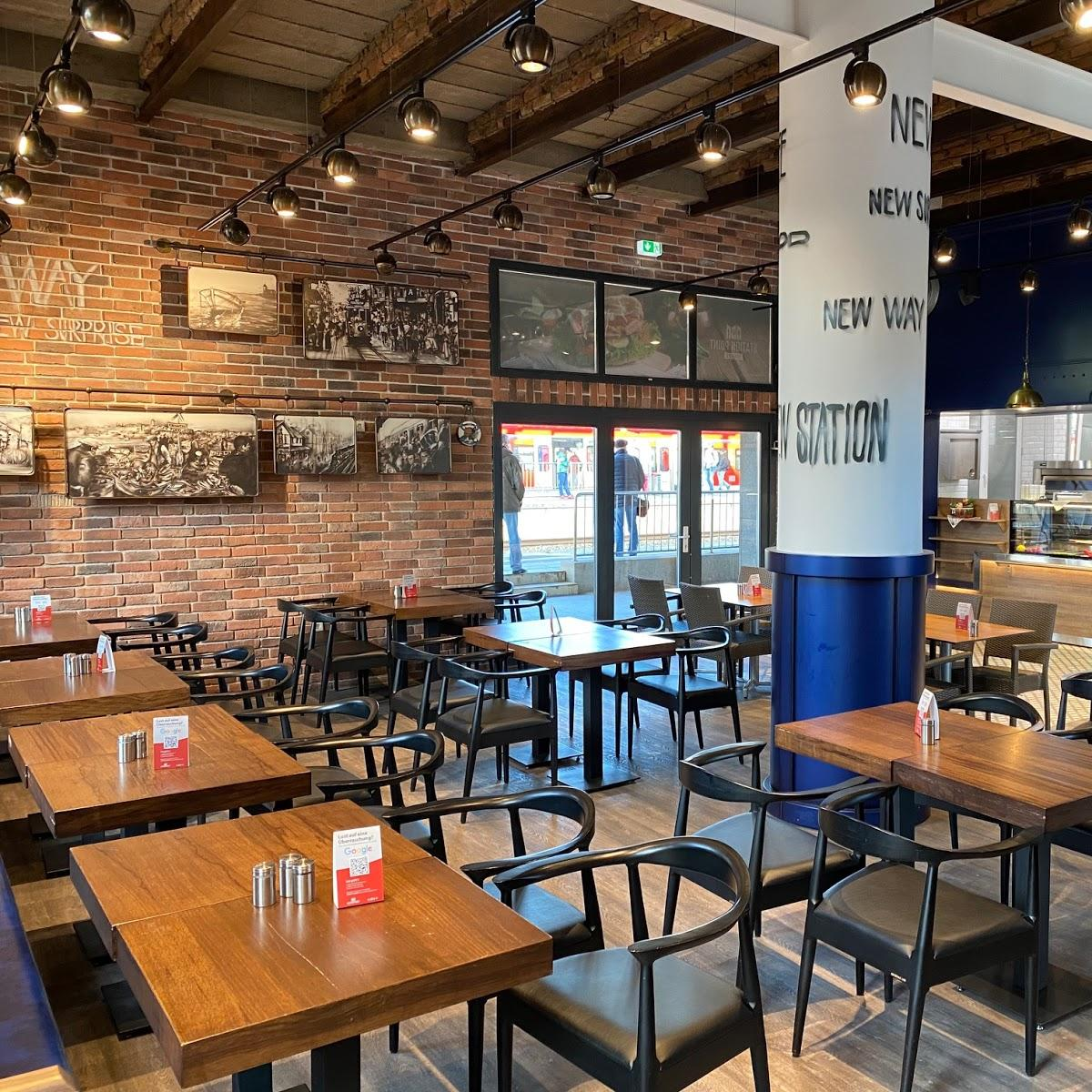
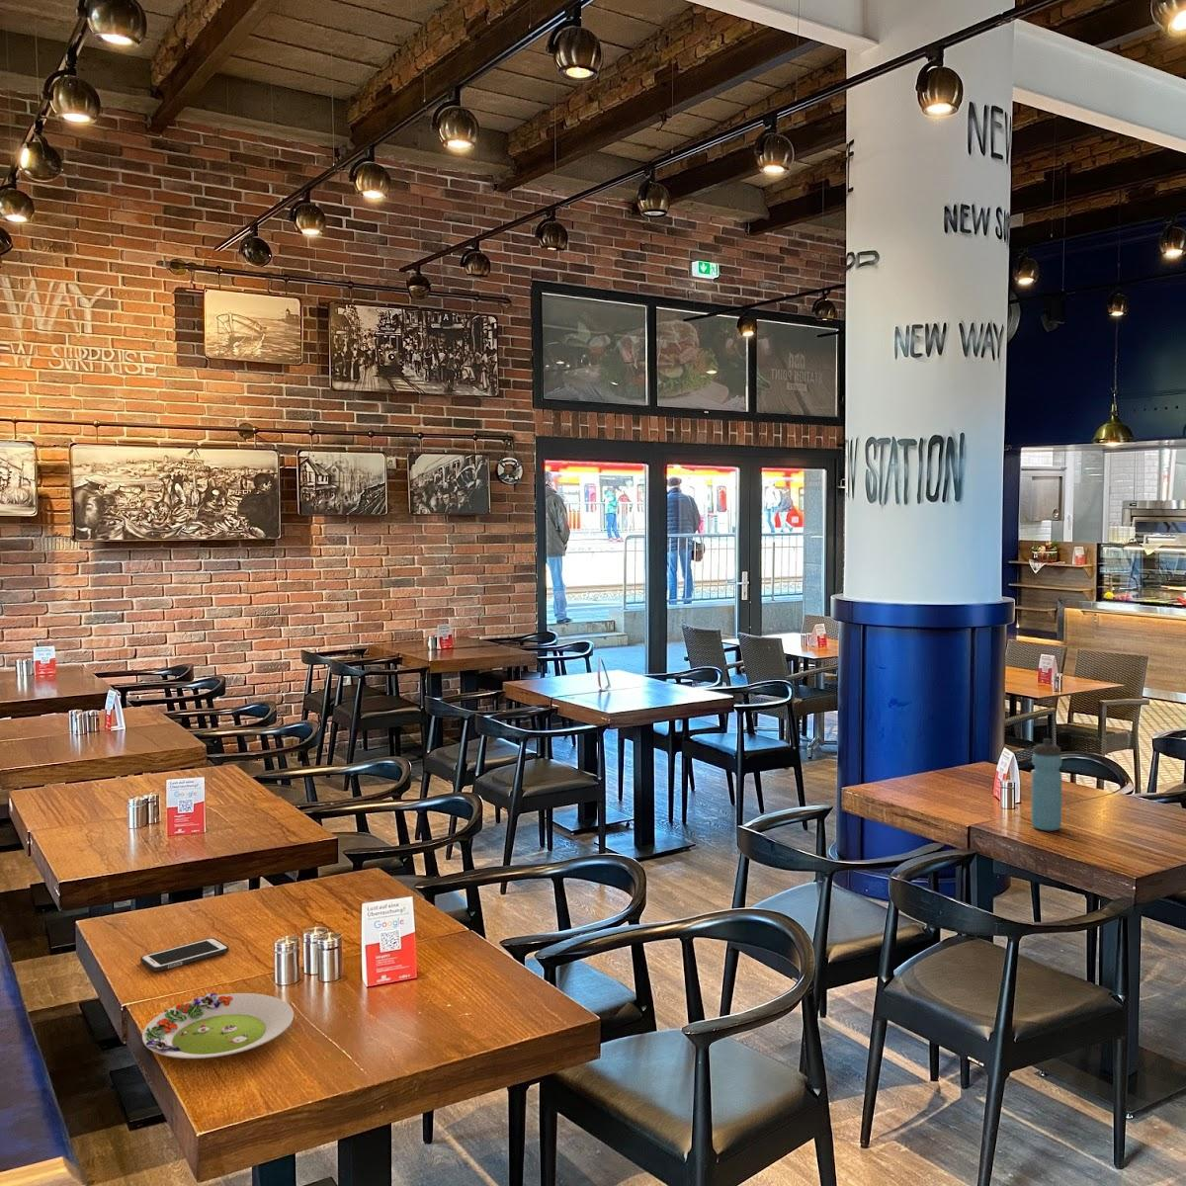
+ cell phone [139,937,230,972]
+ salad plate [141,993,294,1060]
+ water bottle [1030,737,1062,832]
